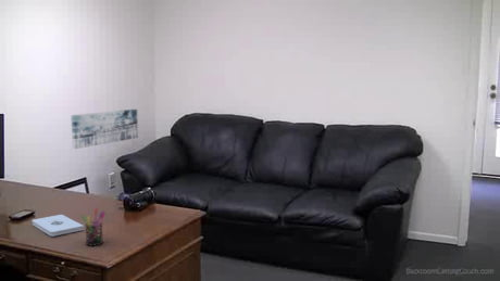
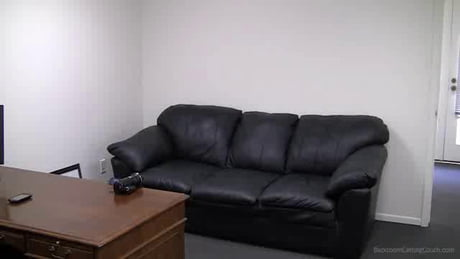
- wall art [71,108,139,150]
- pen holder [80,207,107,247]
- notepad [32,214,85,238]
